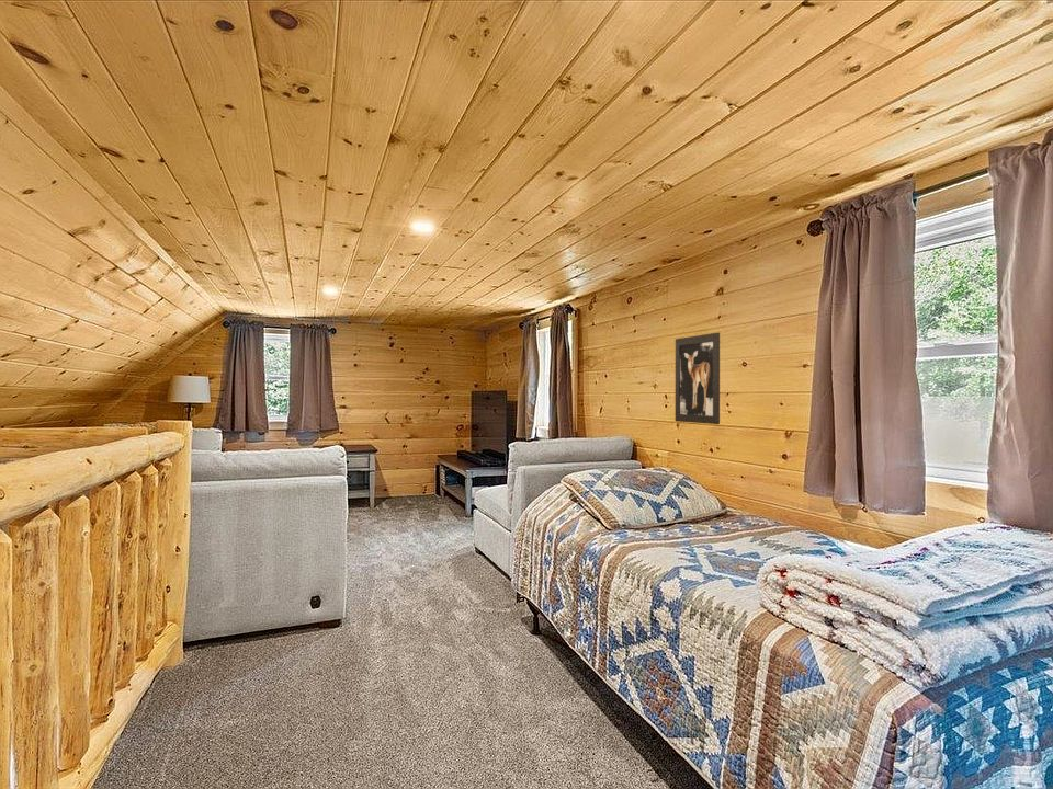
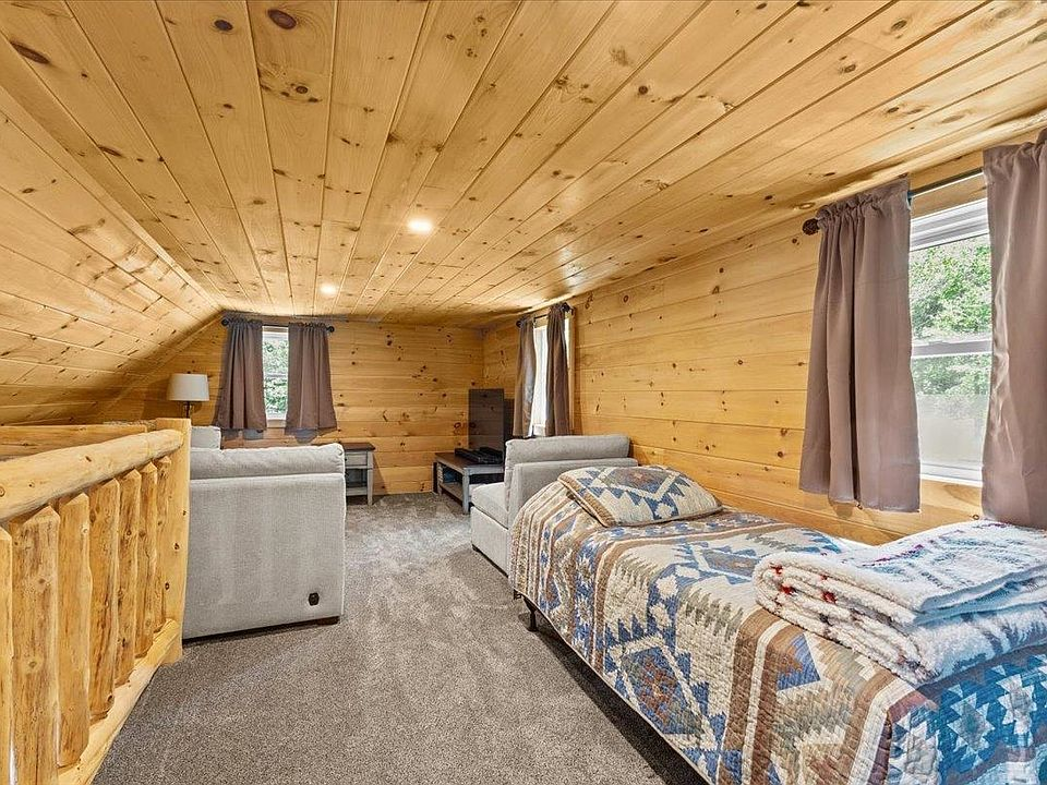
- wall art [675,332,721,425]
